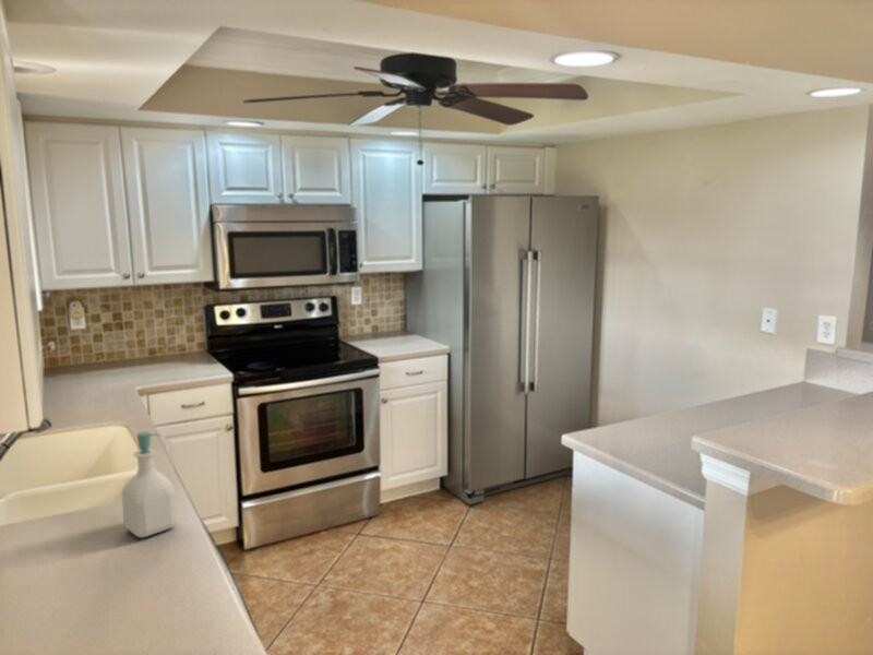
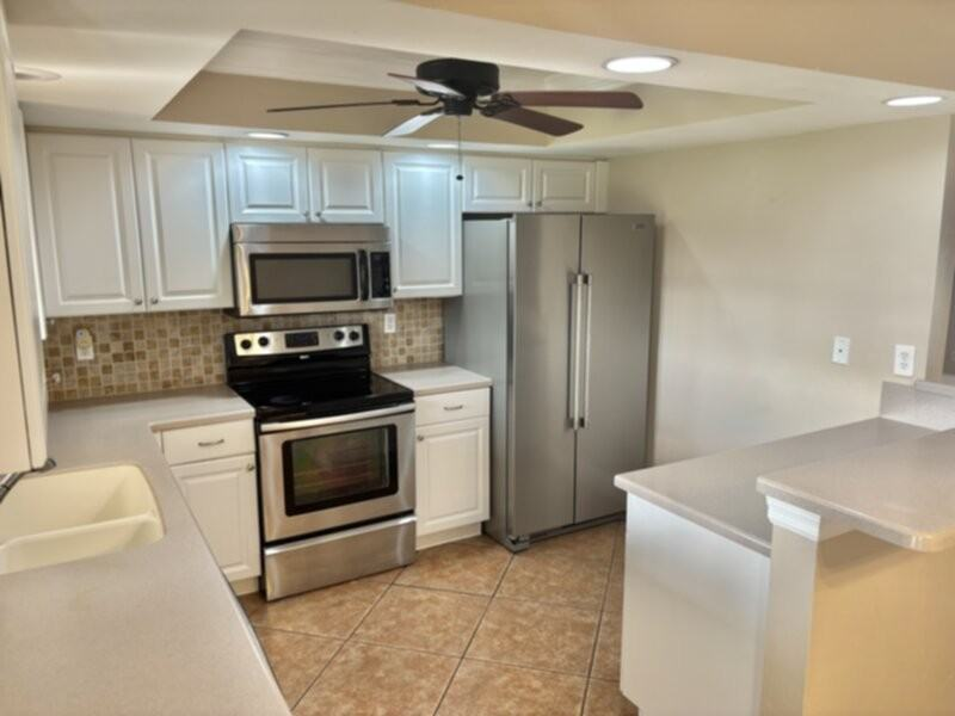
- soap bottle [120,431,178,538]
